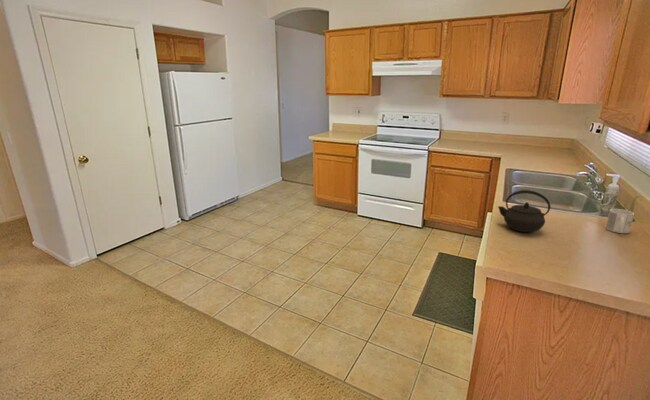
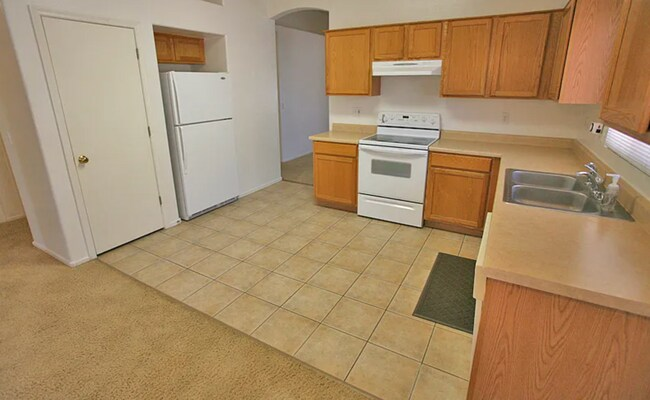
- mug [605,208,635,234]
- kettle [497,189,551,233]
